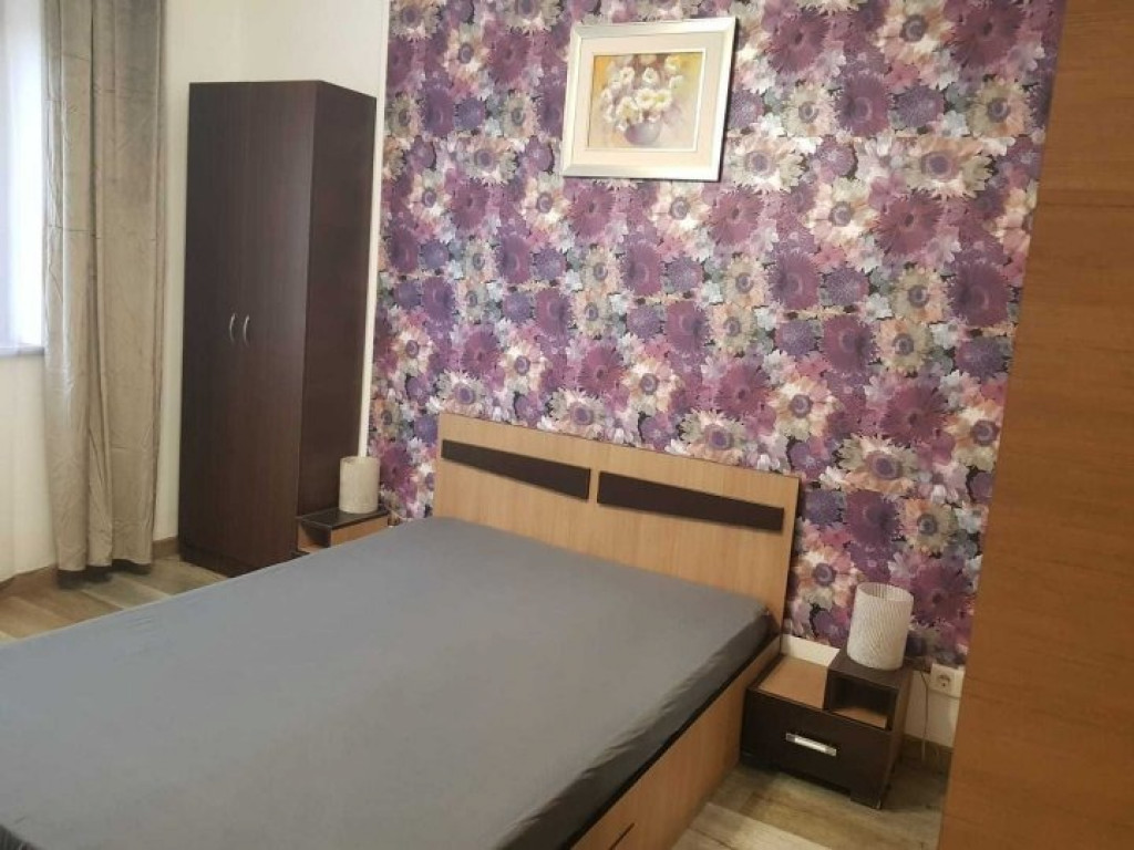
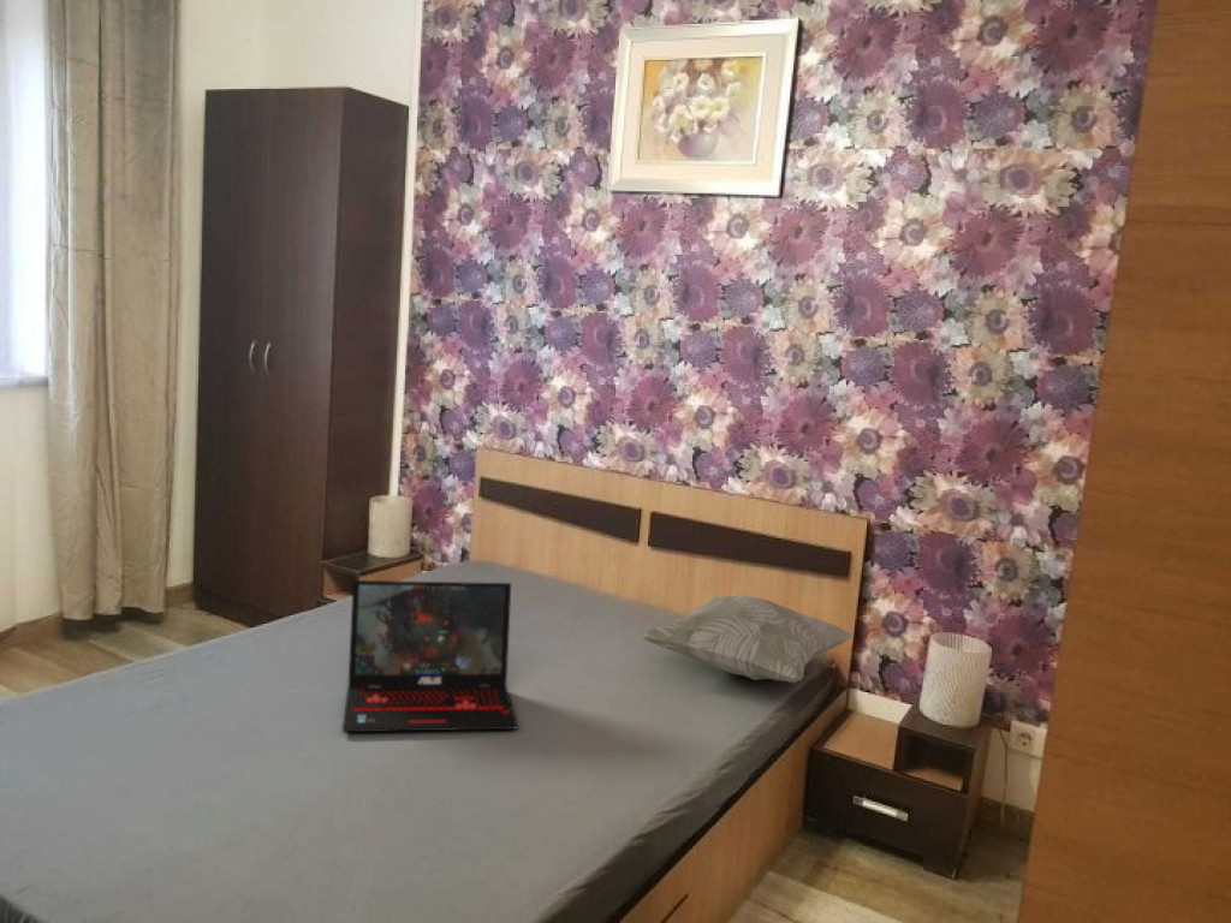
+ decorative pillow [641,595,855,684]
+ laptop [341,579,519,733]
